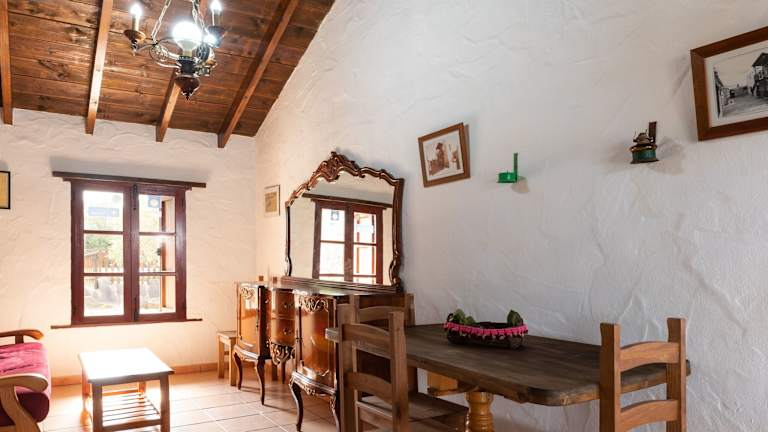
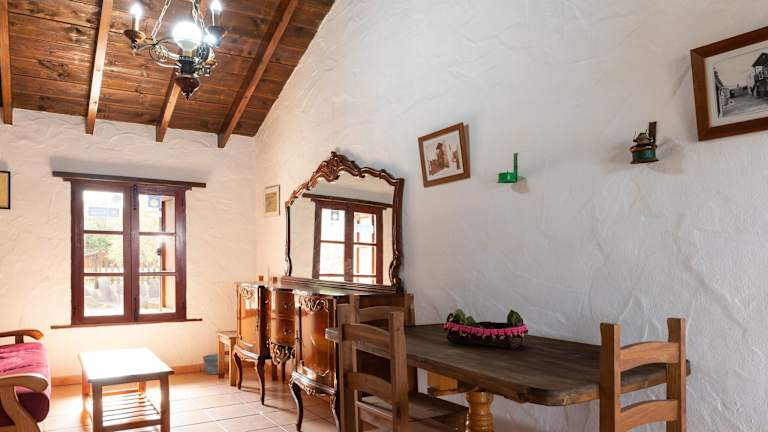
+ bucket [201,351,228,375]
